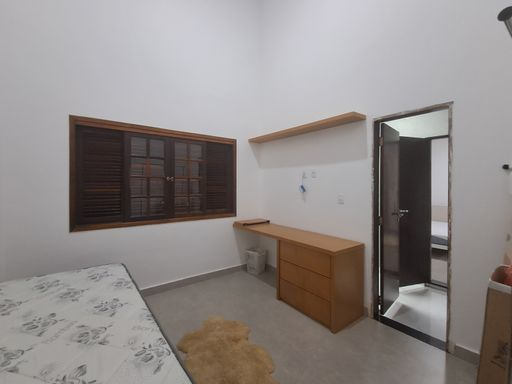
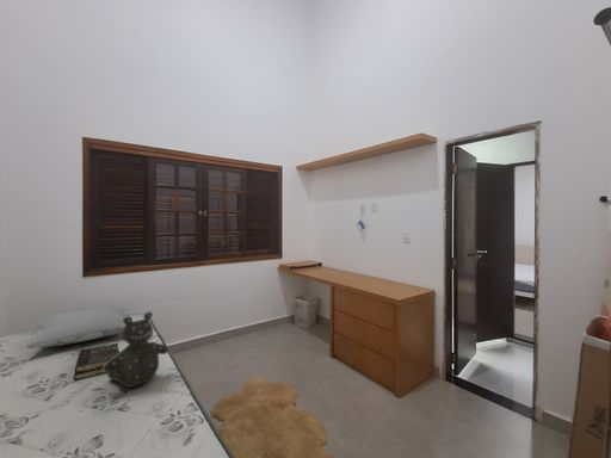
+ book [73,342,121,382]
+ pillow [25,305,128,349]
+ teddy bear [103,311,169,389]
